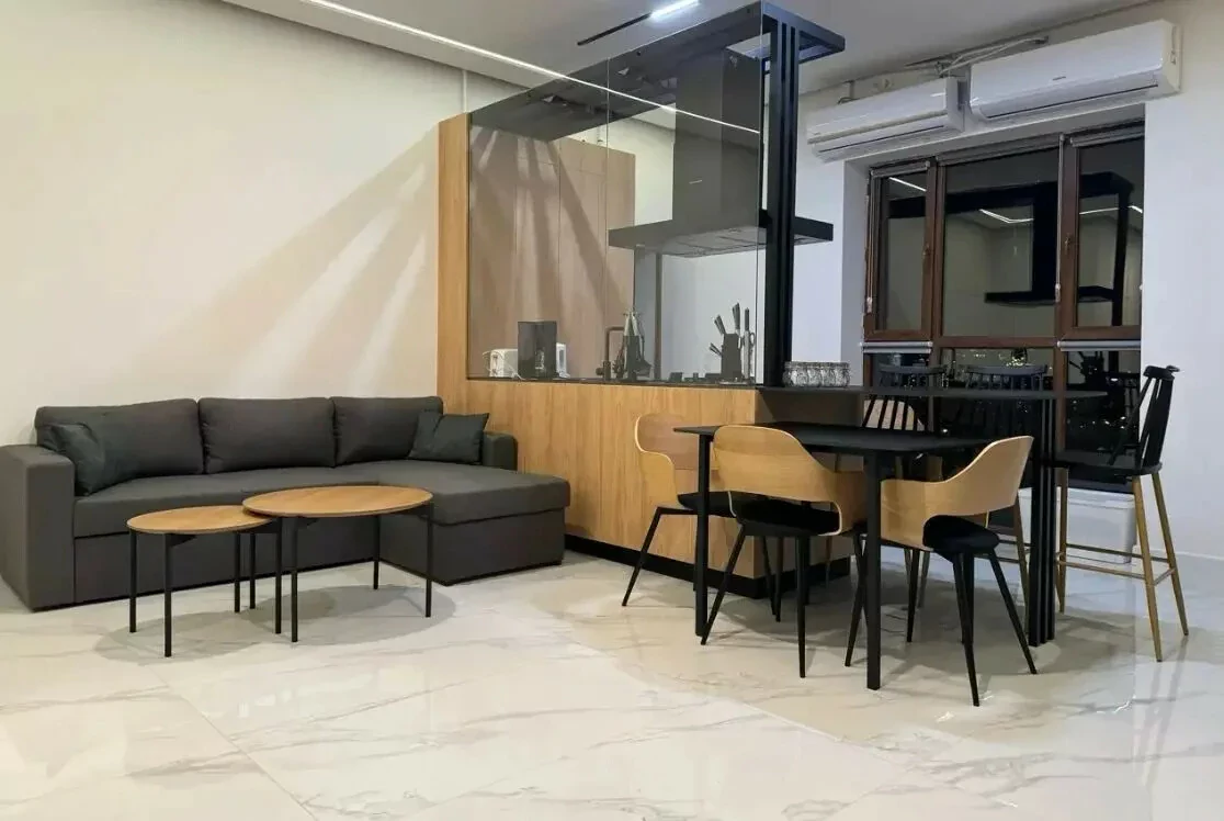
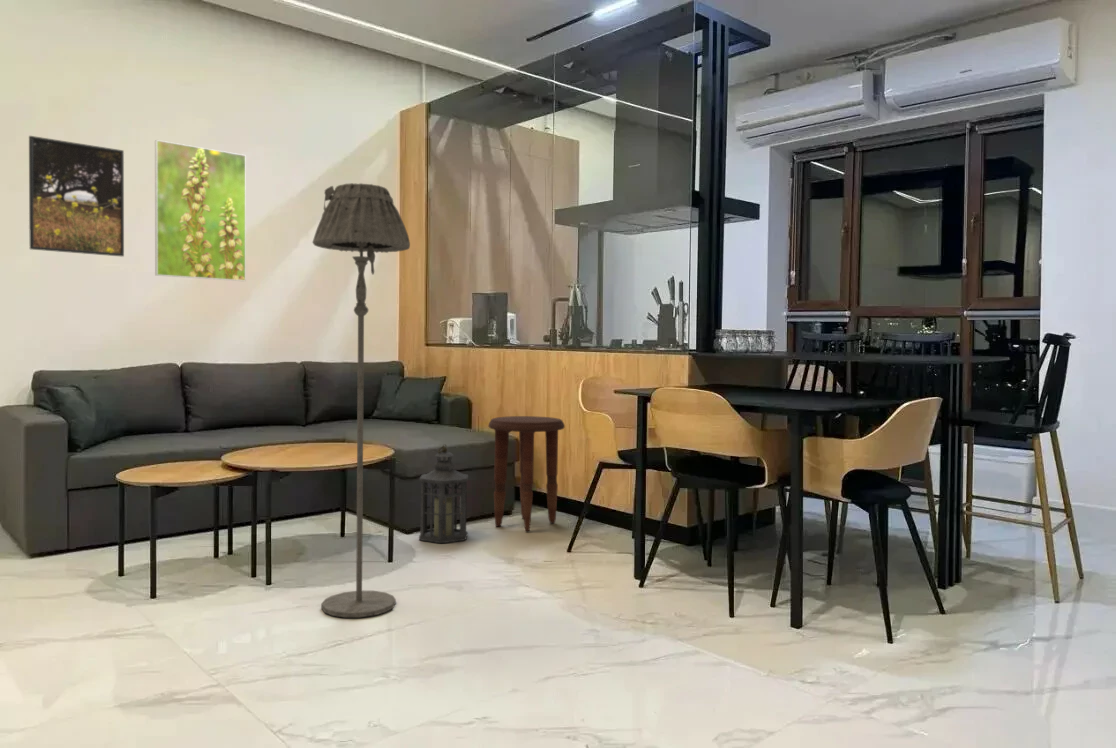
+ floor lamp [311,182,411,618]
+ lantern [418,443,469,544]
+ side table [488,415,566,532]
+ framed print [154,139,247,282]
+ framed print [28,135,125,258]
